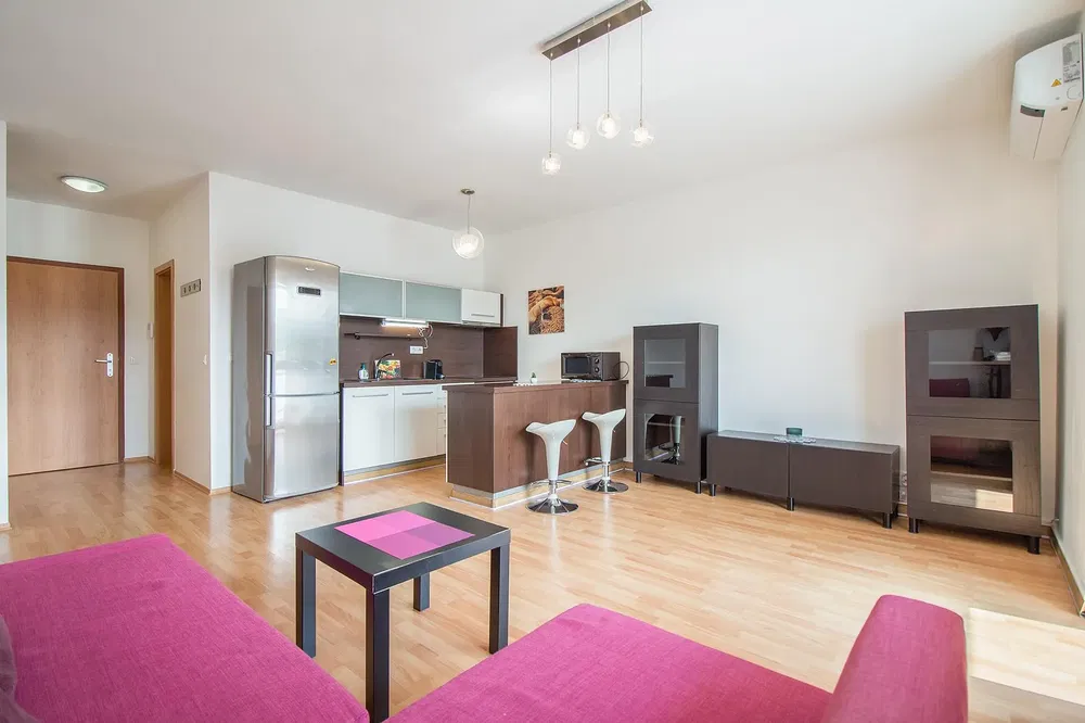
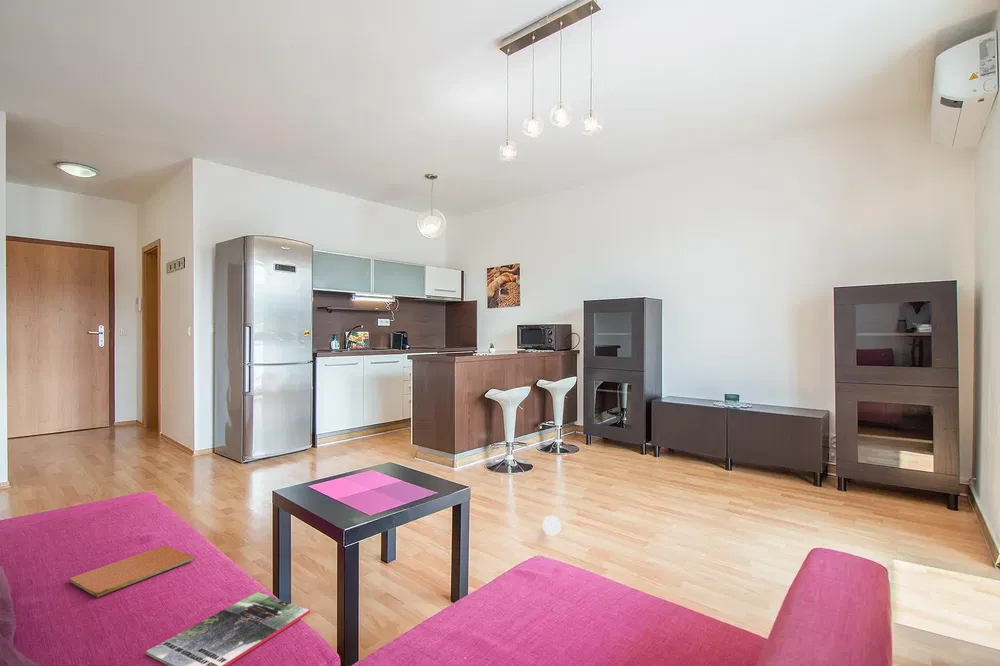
+ book [69,545,194,599]
+ magazine [145,591,311,666]
+ ball [542,515,562,536]
